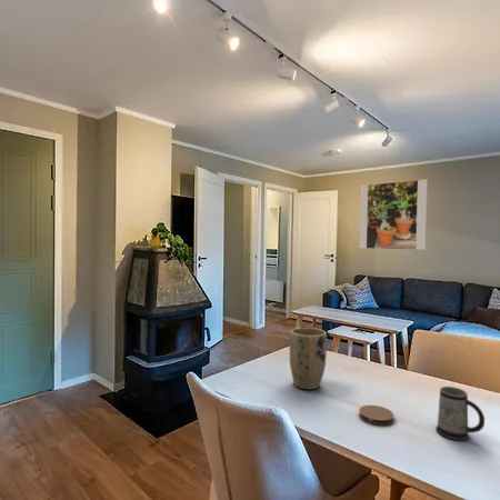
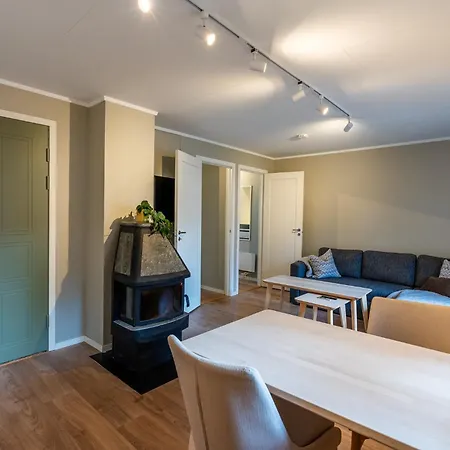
- mug [434,386,486,441]
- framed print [359,178,429,251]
- plant pot [289,327,328,390]
- coaster [358,404,394,426]
